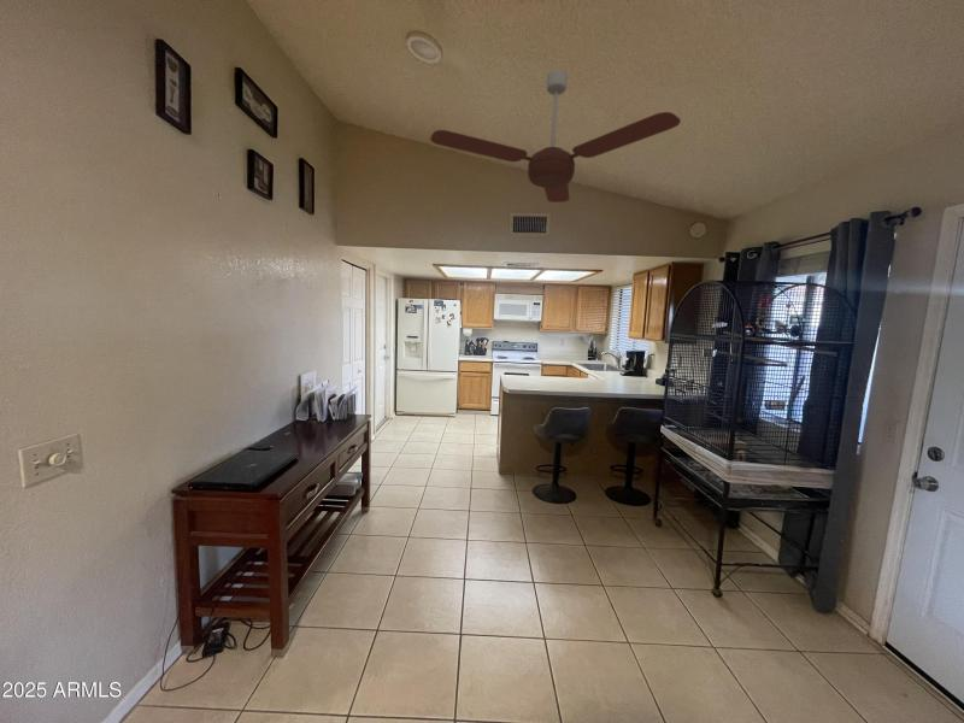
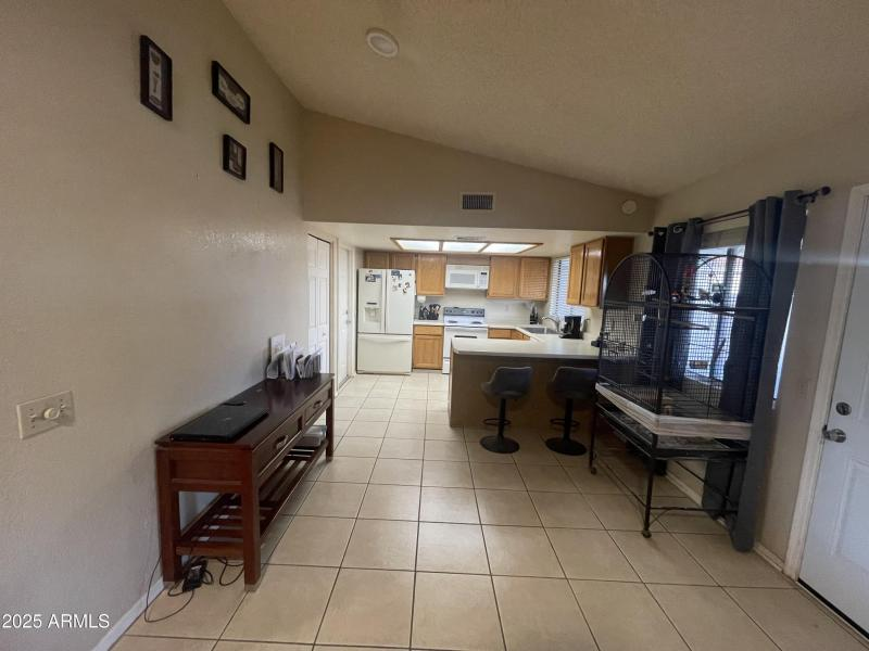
- ceiling fan [429,69,682,204]
